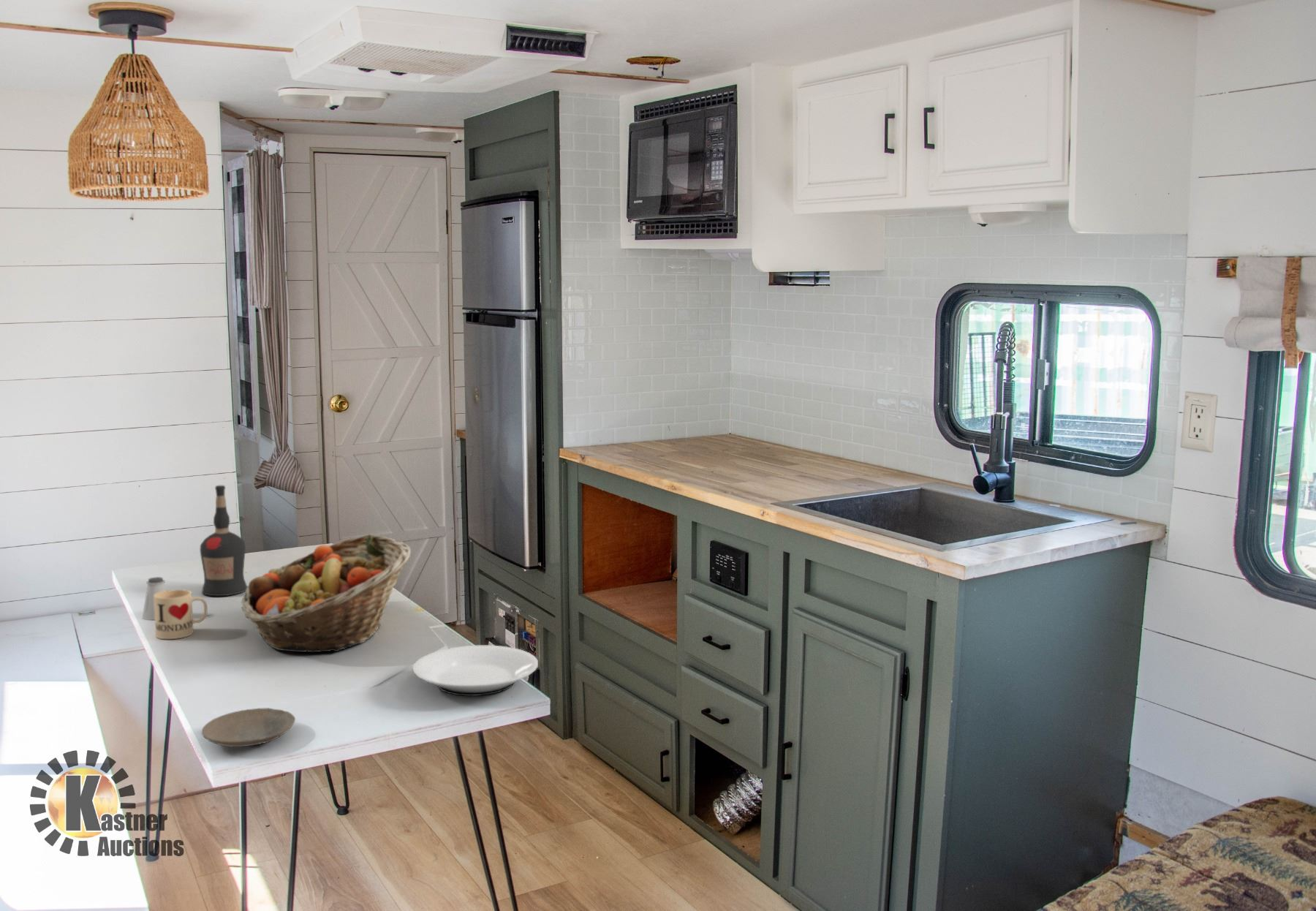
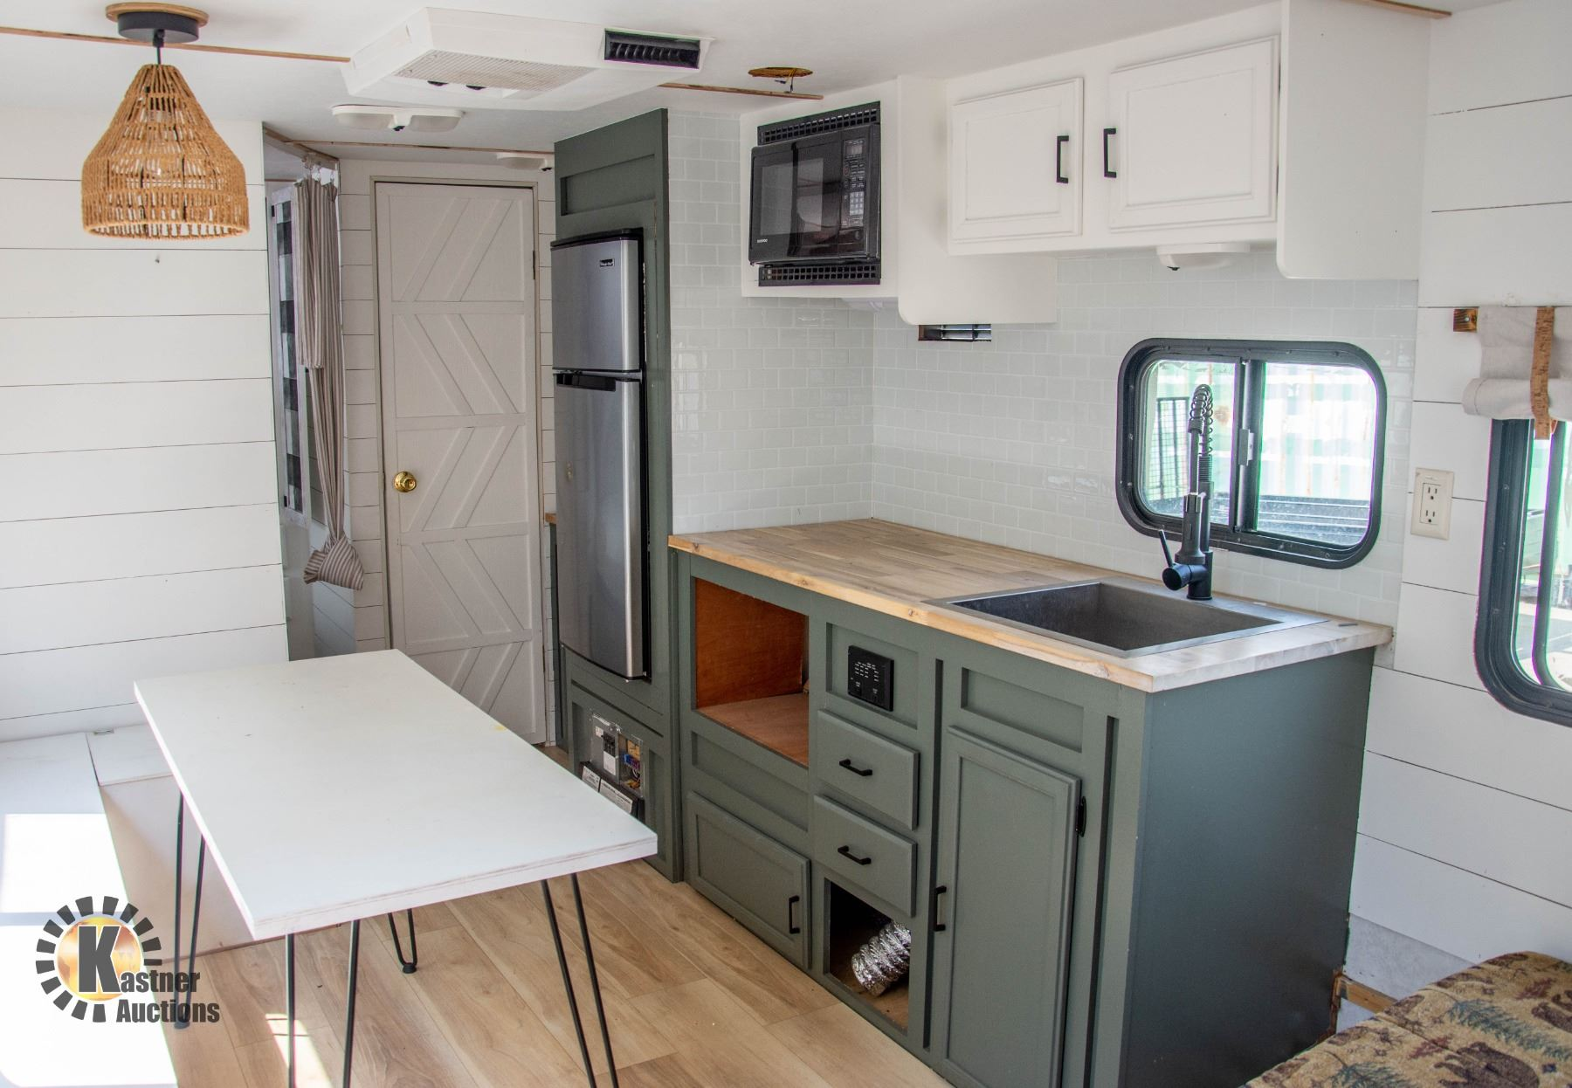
- saltshaker [142,576,167,621]
- plate [201,708,296,747]
- fruit basket [241,534,412,654]
- mug [154,589,208,640]
- plate [412,645,539,697]
- liquor bottle [199,485,248,597]
